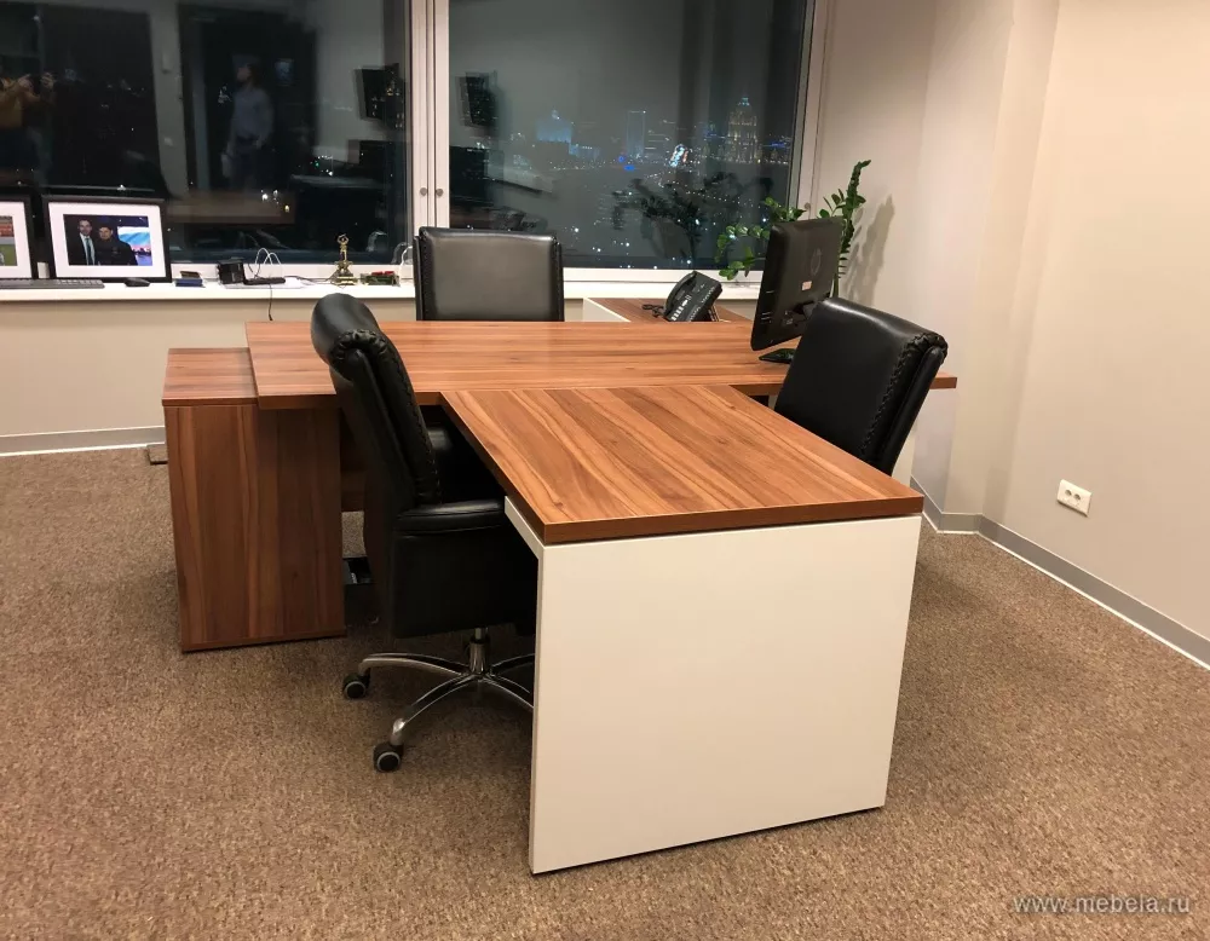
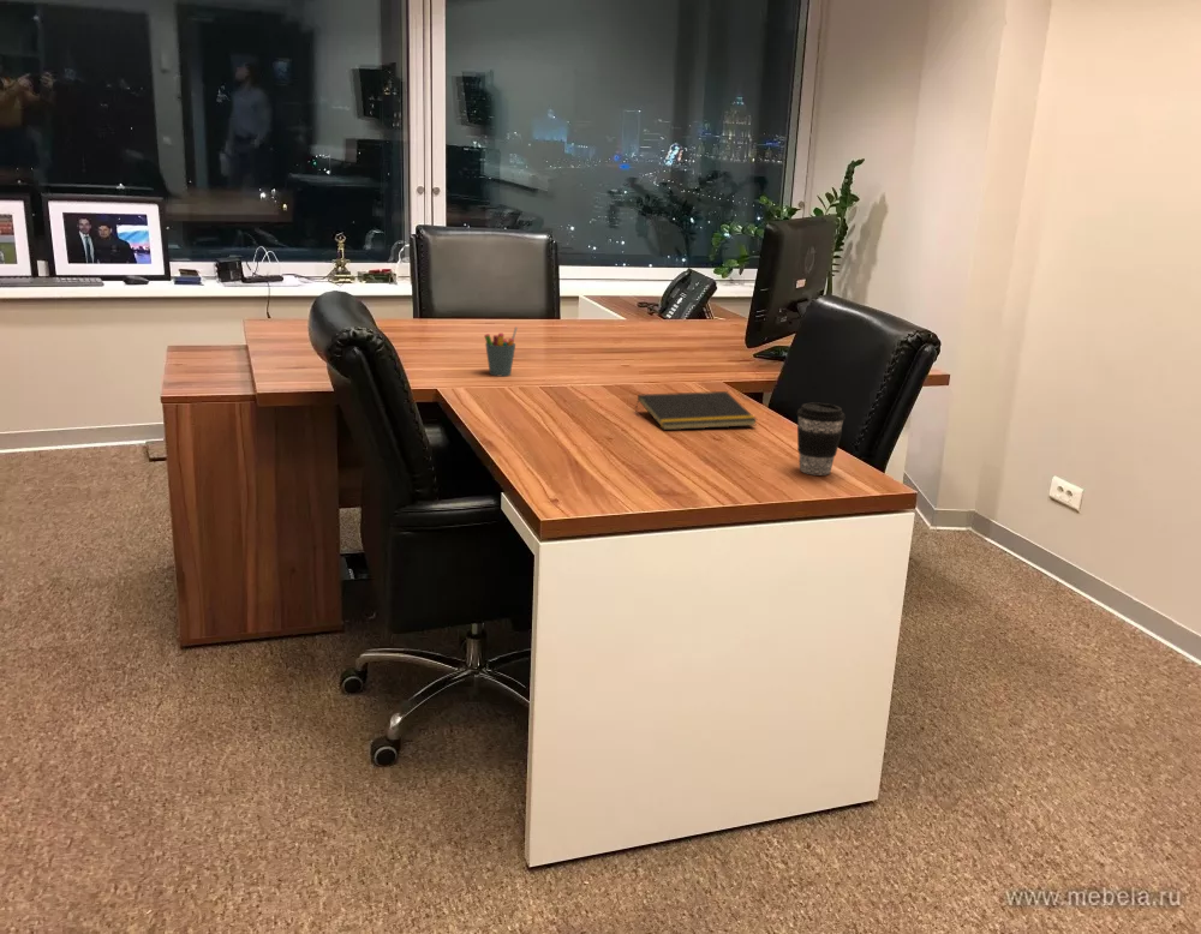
+ pen holder [483,325,519,377]
+ notepad [634,390,758,431]
+ coffee cup [796,402,846,477]
